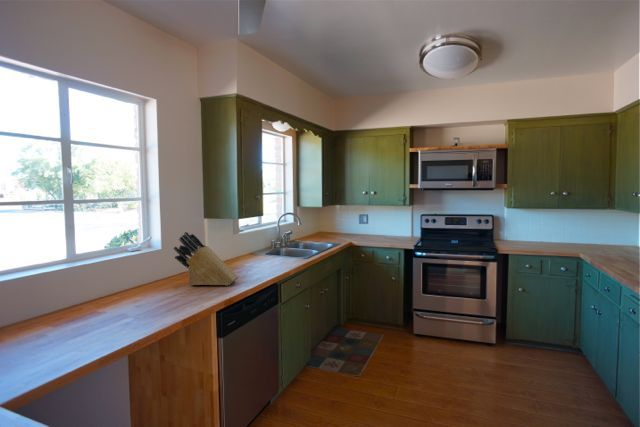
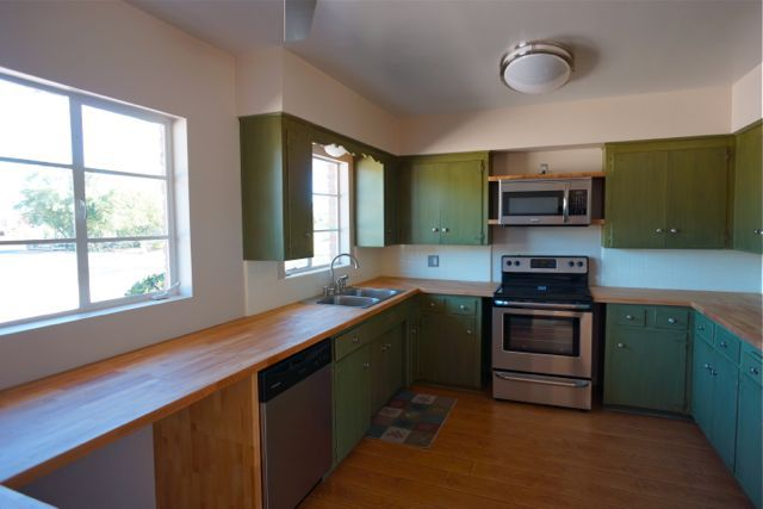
- knife block [173,231,239,287]
